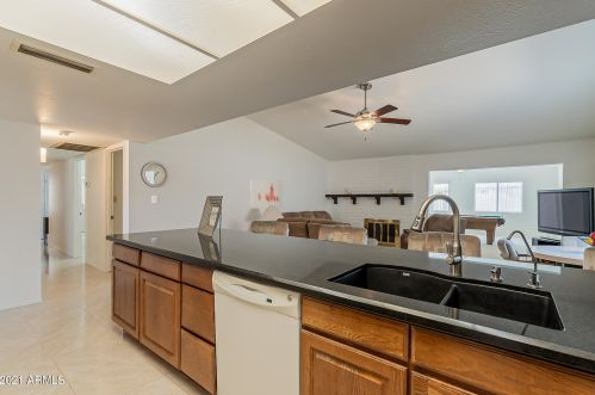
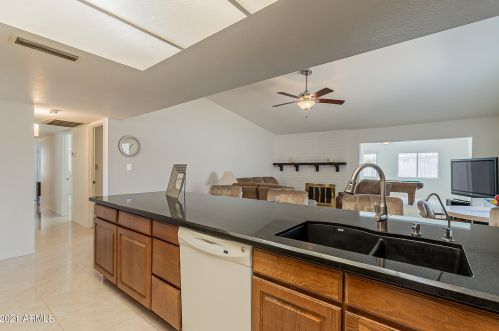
- wall art [249,178,283,210]
